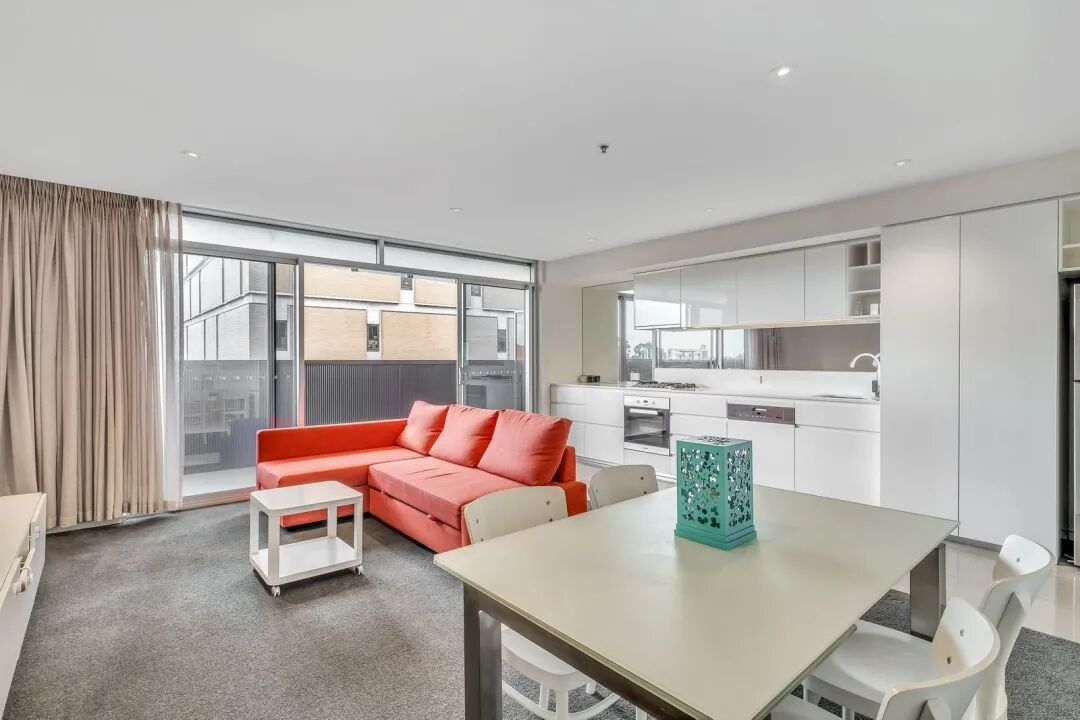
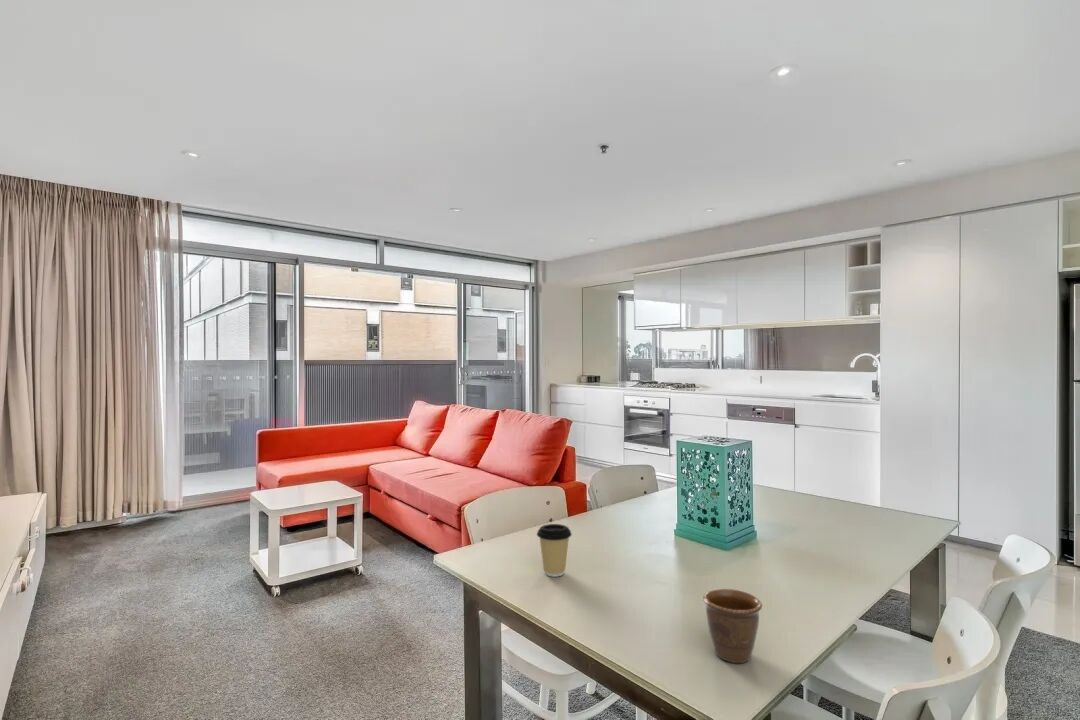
+ coffee cup [536,523,573,578]
+ mug [702,588,763,664]
